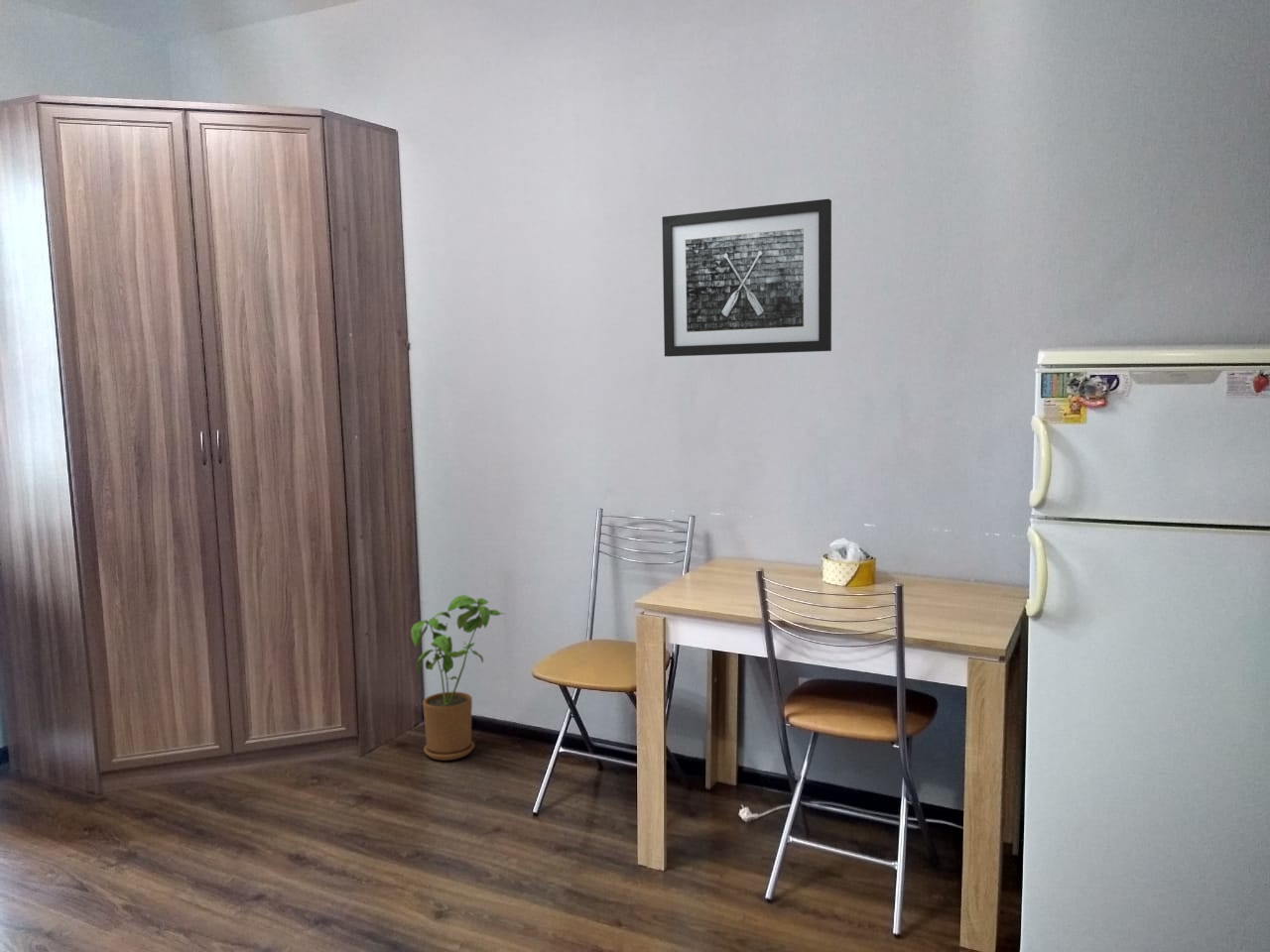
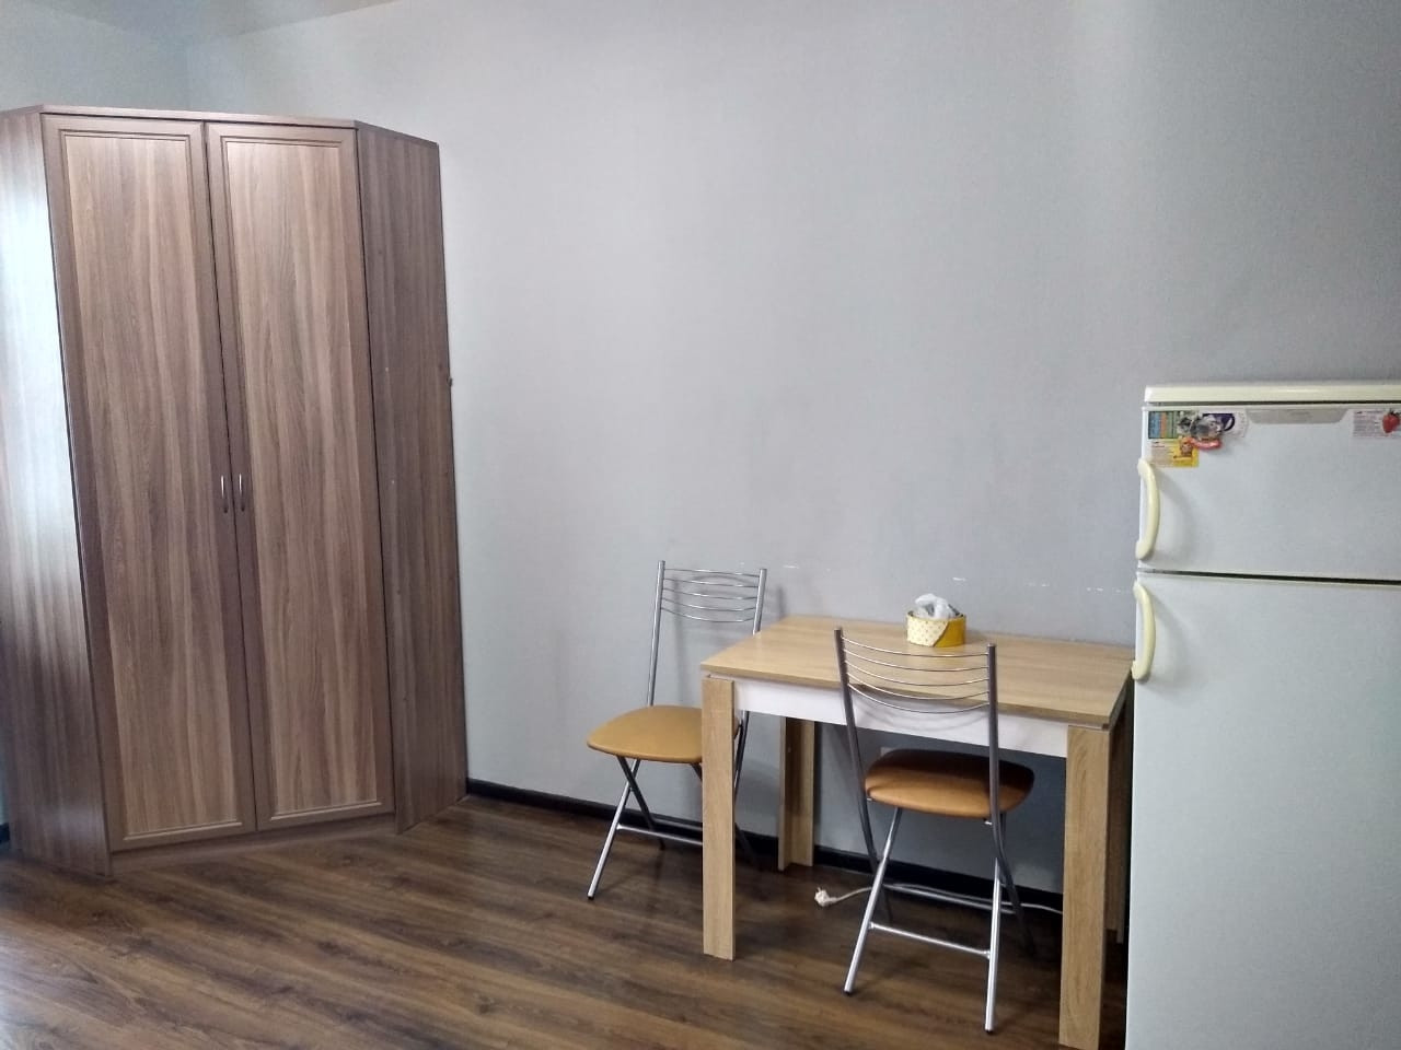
- house plant [410,594,505,762]
- wall art [661,198,832,358]
